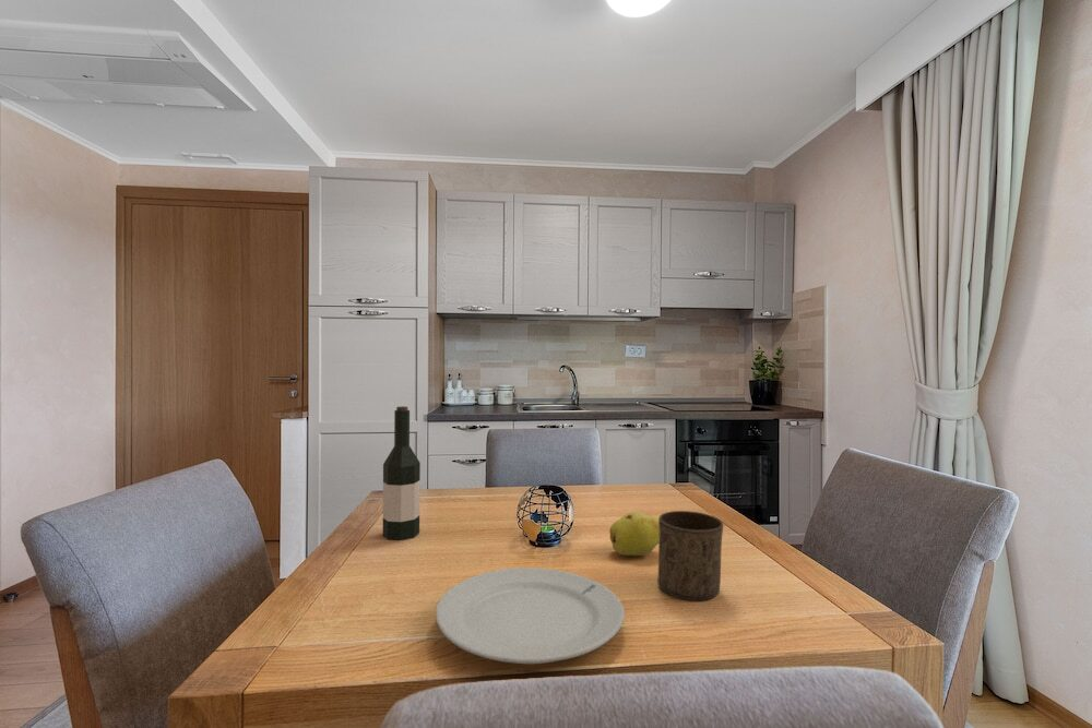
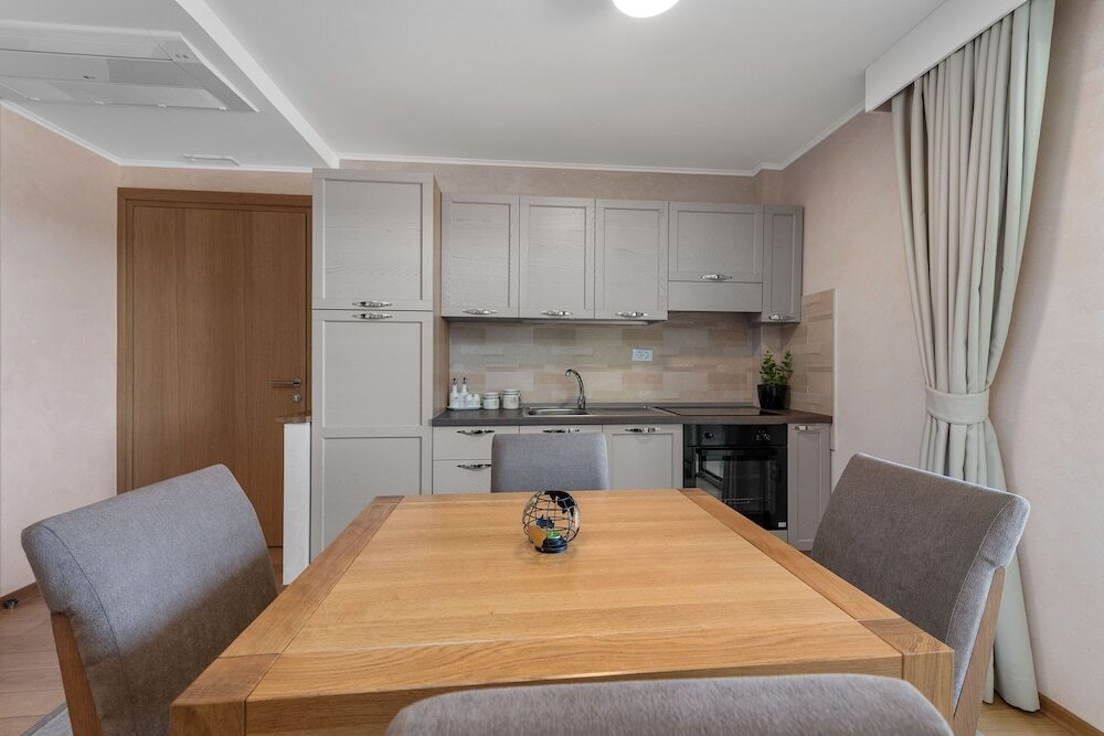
- fruit [608,511,660,557]
- wine bottle [382,405,422,541]
- chinaware [435,566,626,665]
- cup [656,510,724,601]
